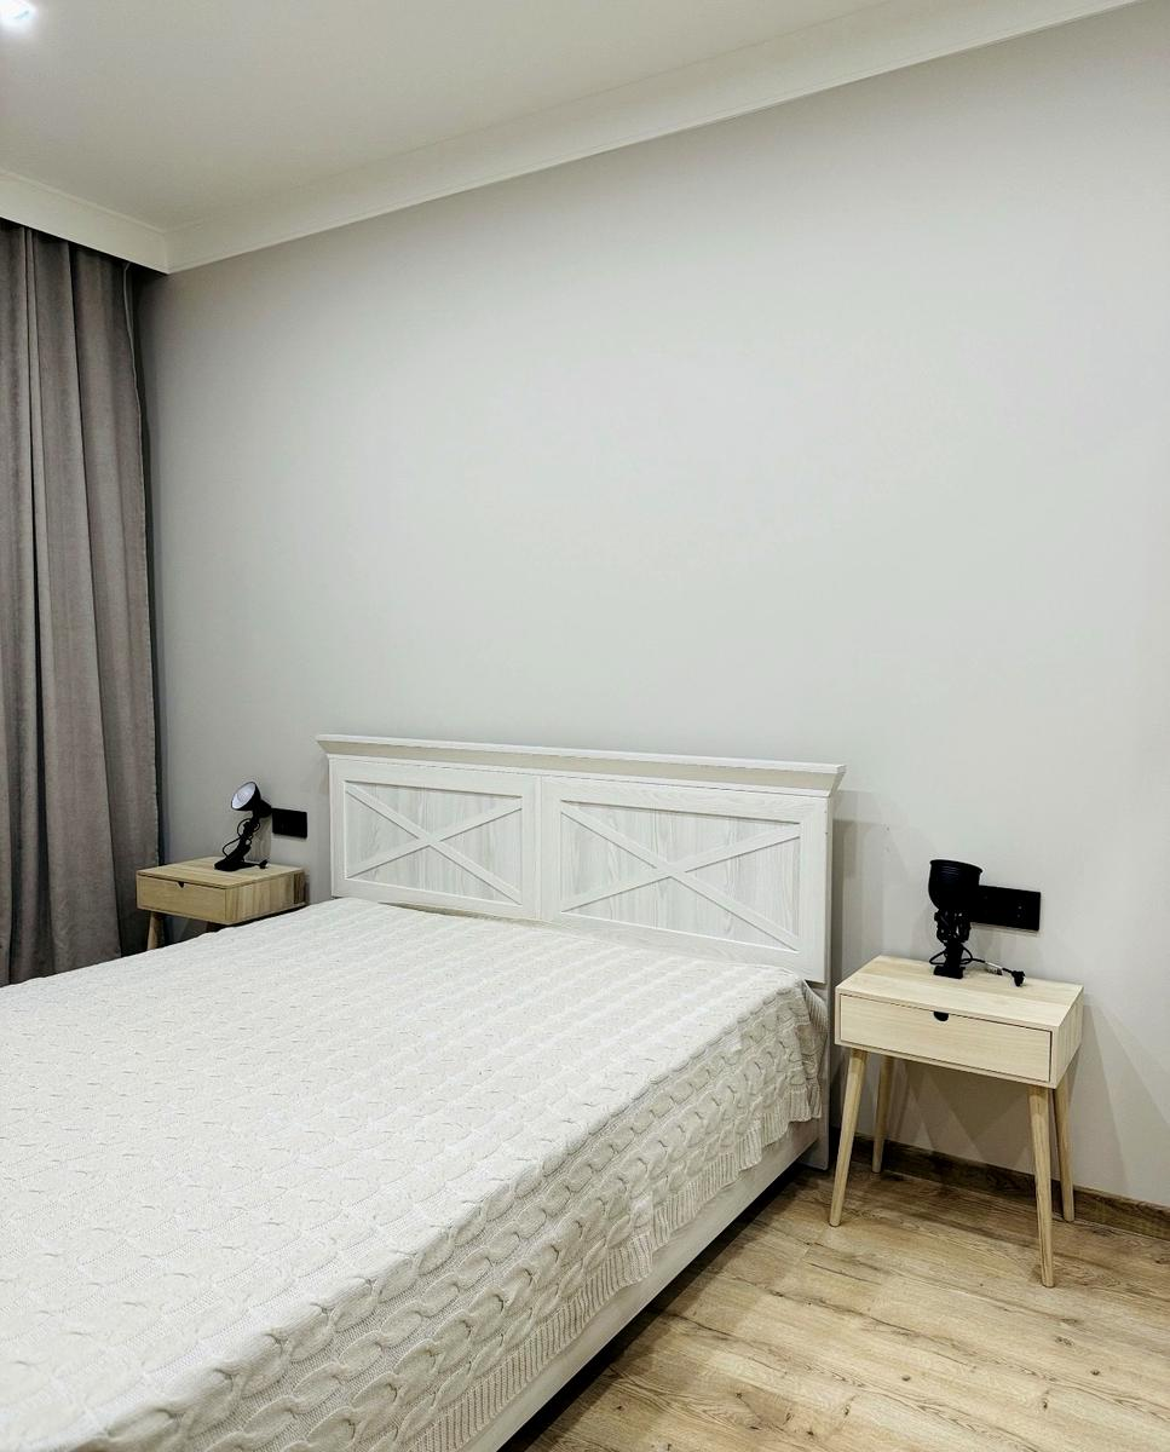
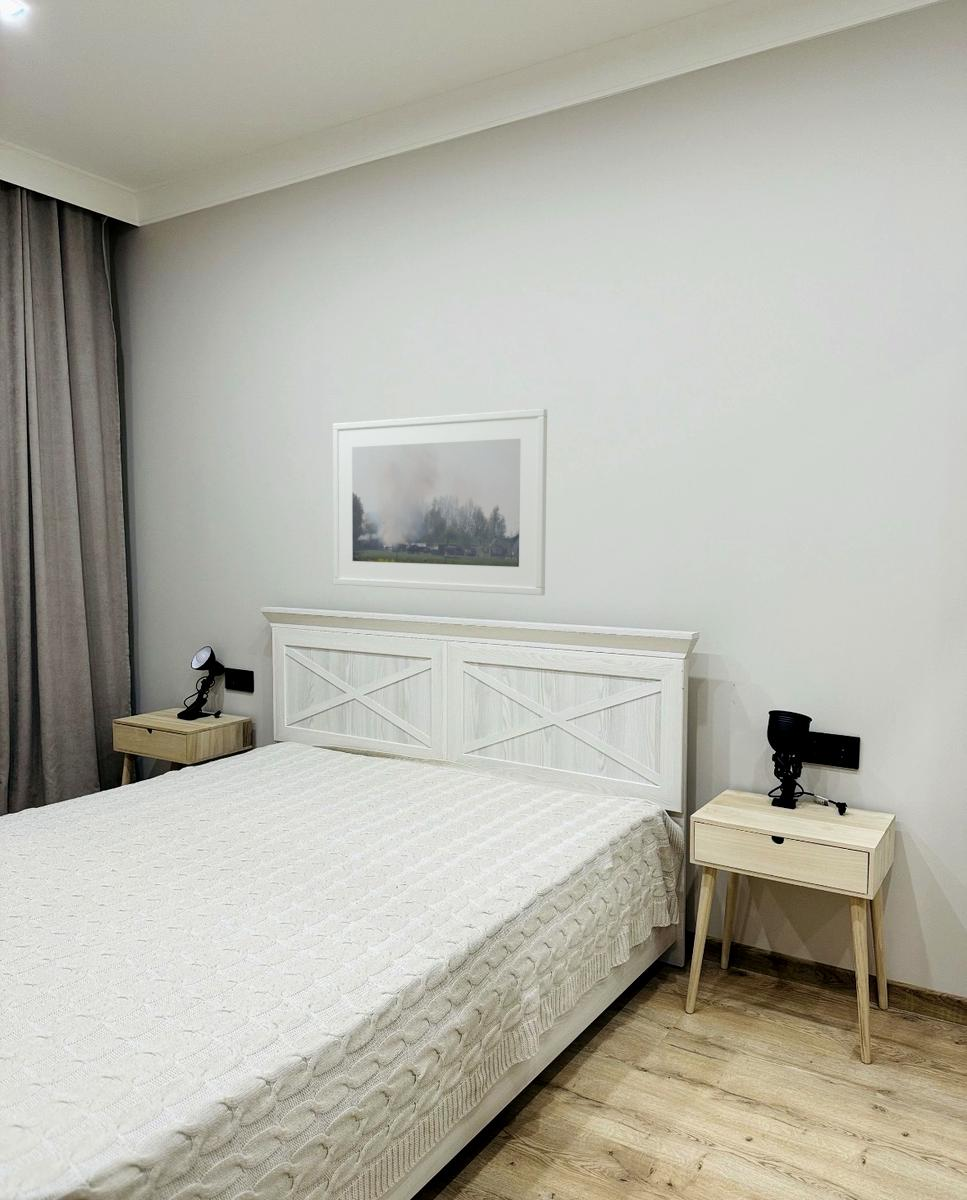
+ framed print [332,408,548,596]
